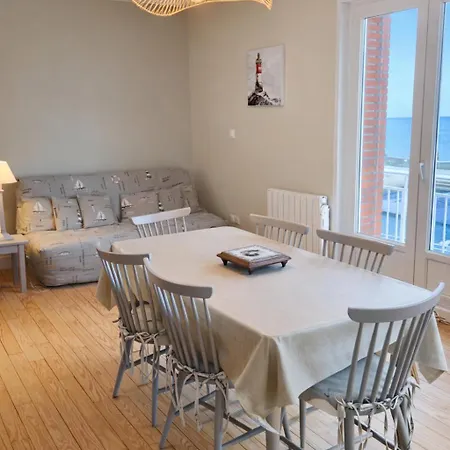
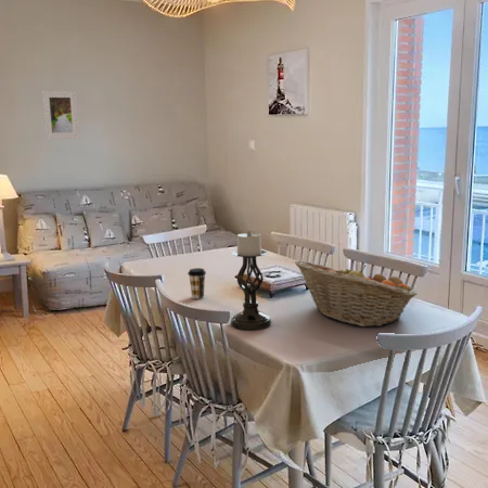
+ fruit basket [294,259,419,328]
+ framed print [41,90,80,140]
+ coffee cup [187,267,207,299]
+ candle holder [230,230,272,331]
